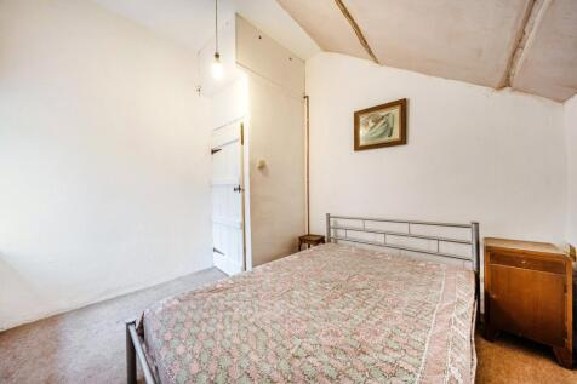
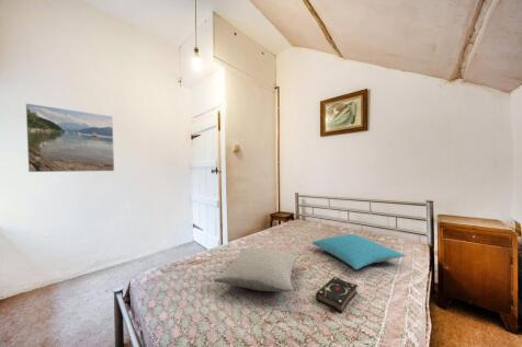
+ pillow [212,246,299,293]
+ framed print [24,102,115,173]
+ pillow [311,233,407,270]
+ book [315,276,359,314]
